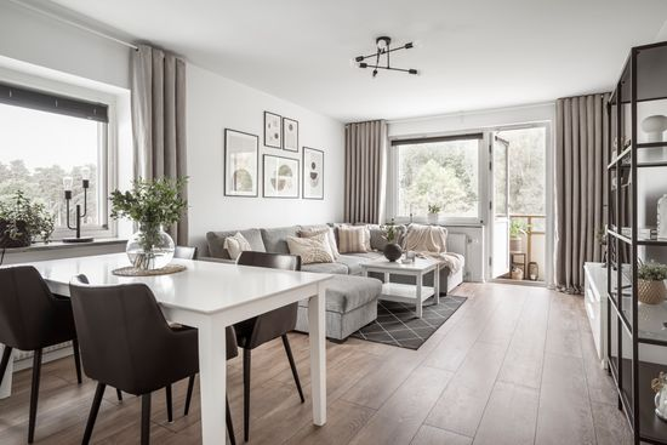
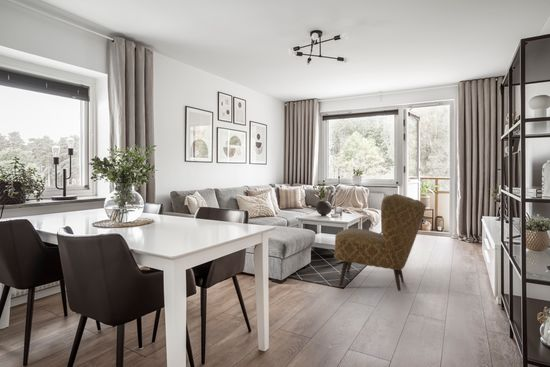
+ armchair [333,193,427,292]
